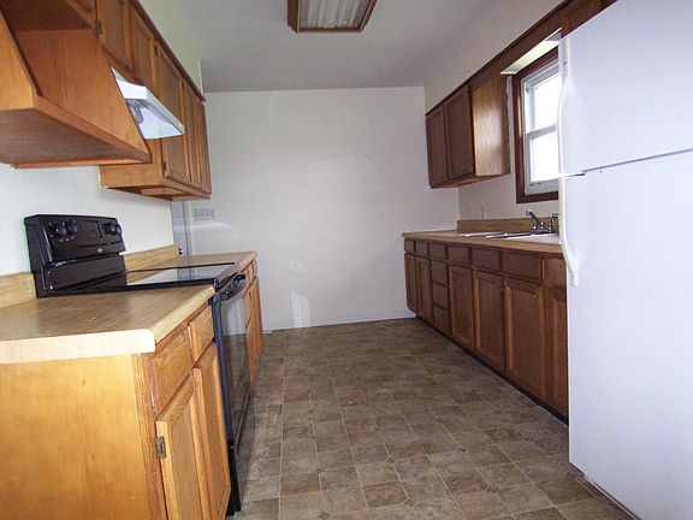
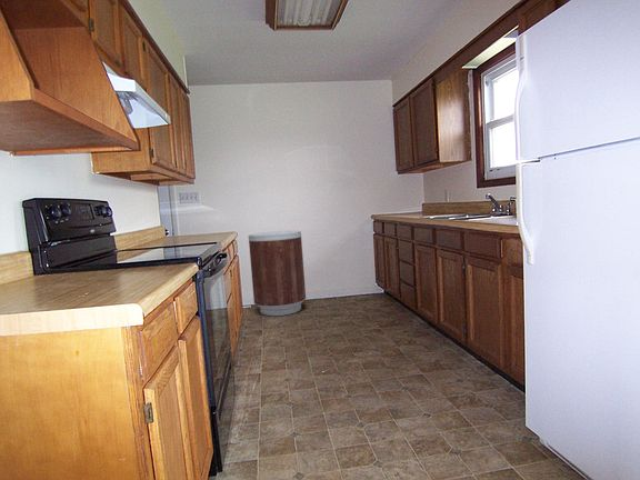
+ trash can [248,230,307,317]
